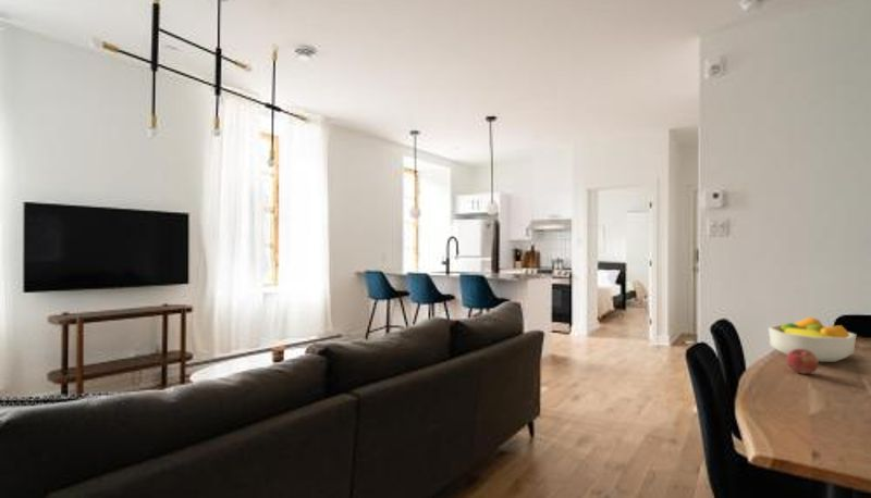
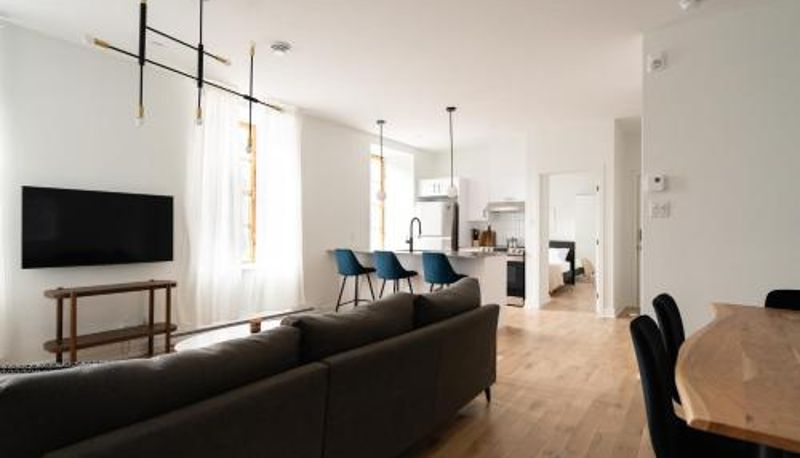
- apple [785,349,819,374]
- fruit bowl [768,315,857,363]
